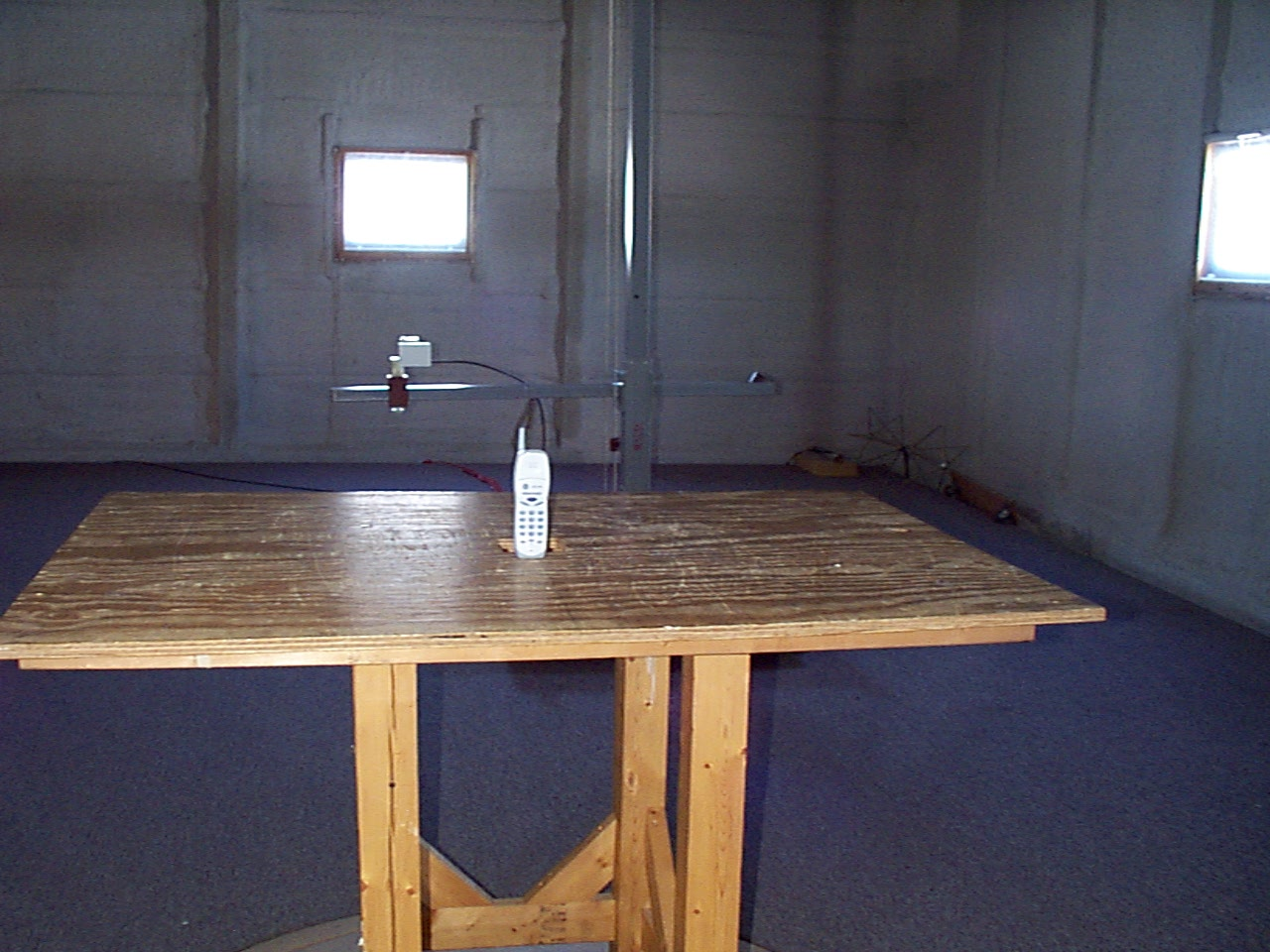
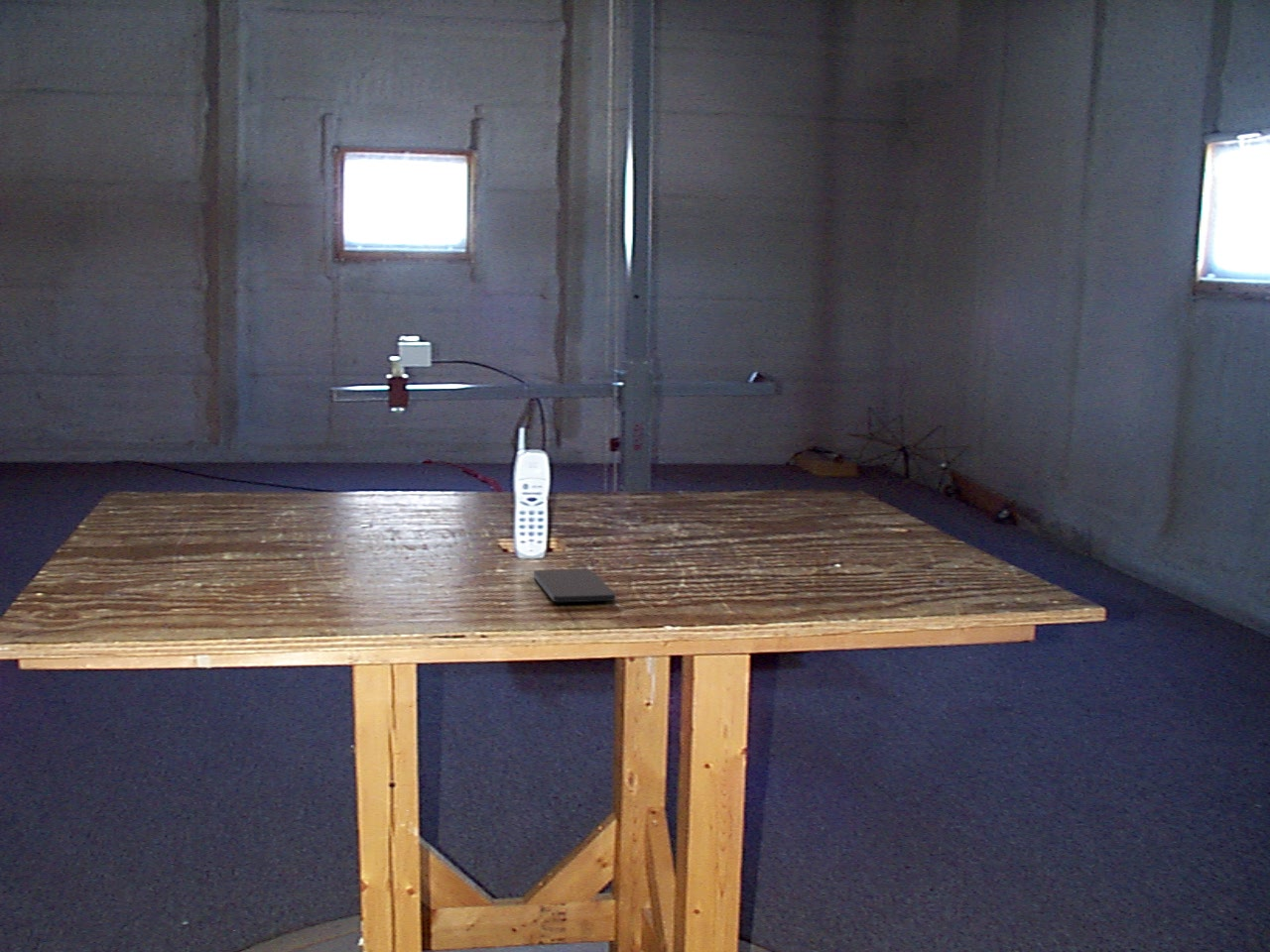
+ smartphone [533,568,617,603]
